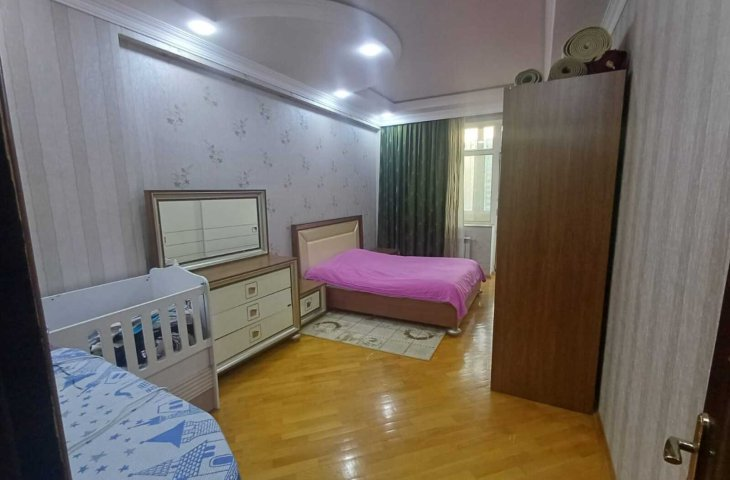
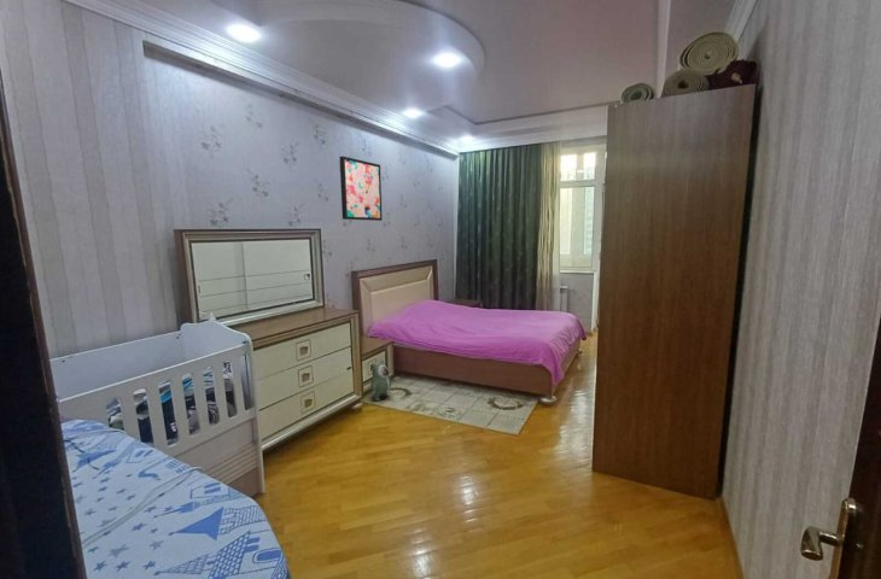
+ wall art [338,156,384,222]
+ plush toy [369,358,392,402]
